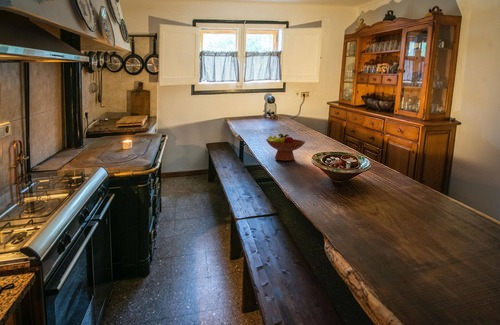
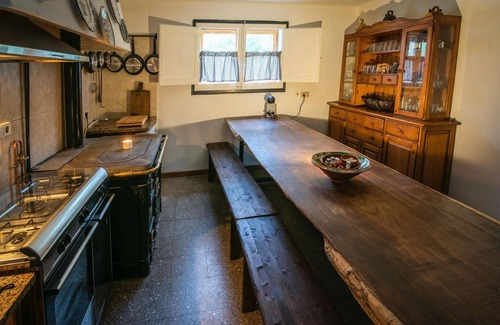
- fruit bowl [265,133,307,162]
